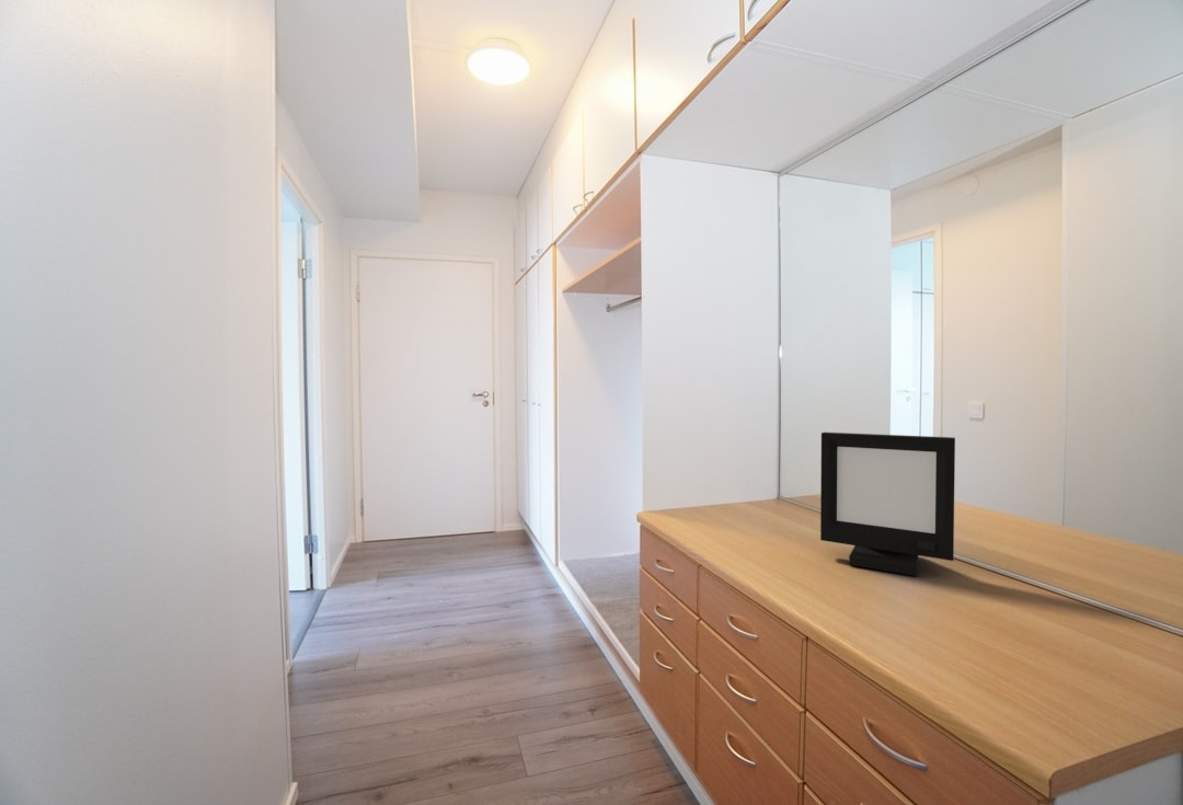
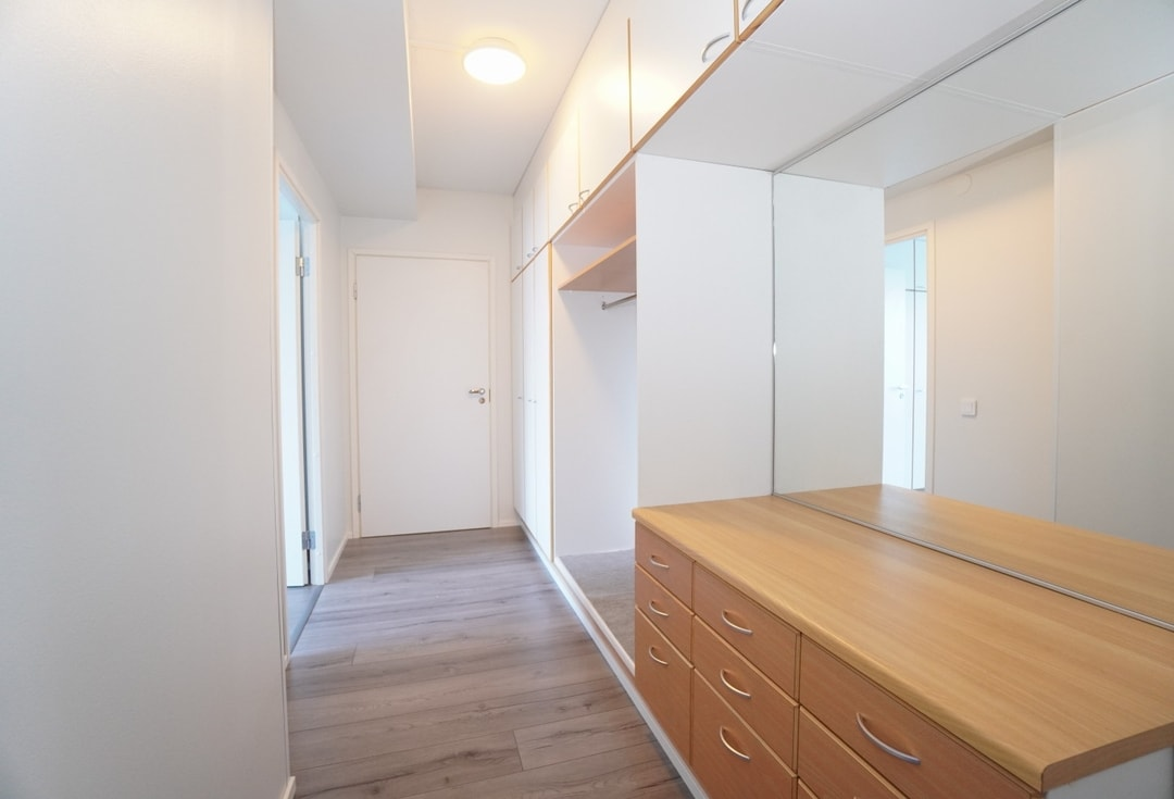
- picture frame [819,432,956,577]
